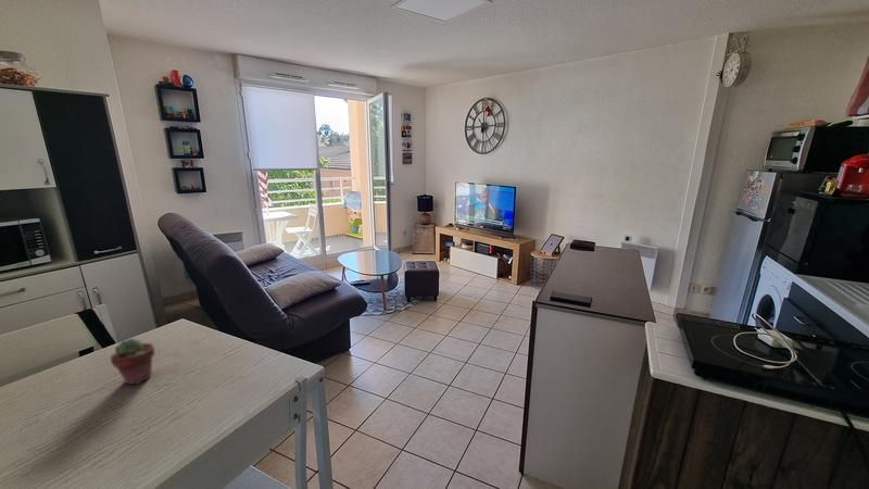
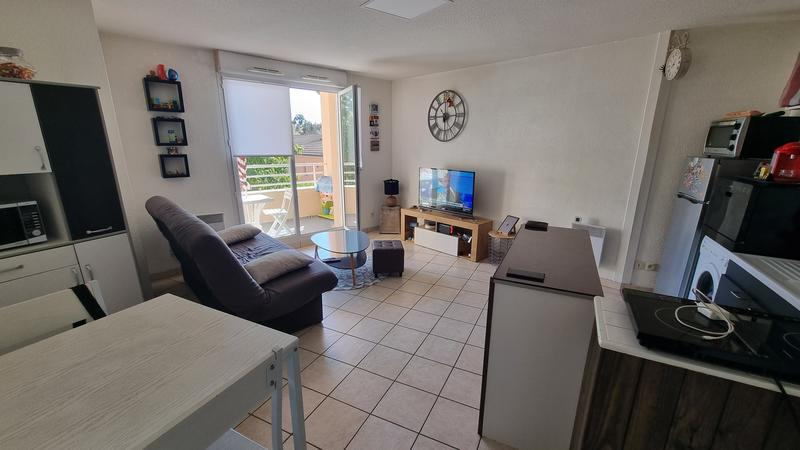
- potted succulent [110,337,156,386]
